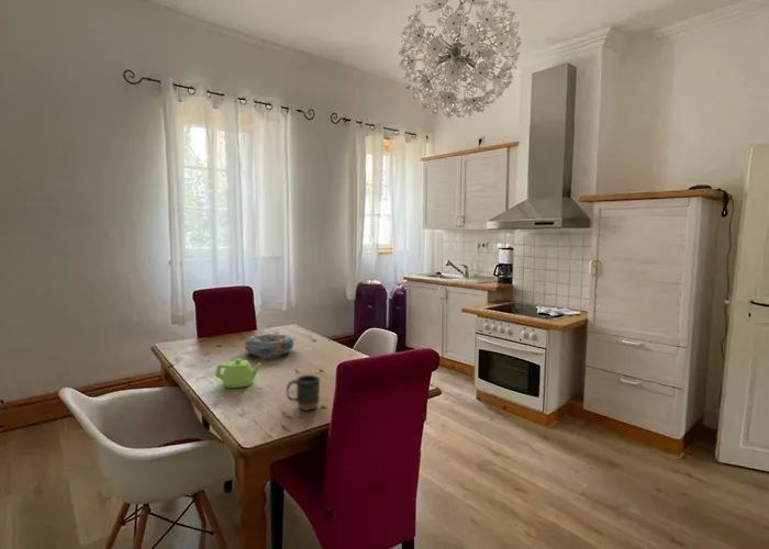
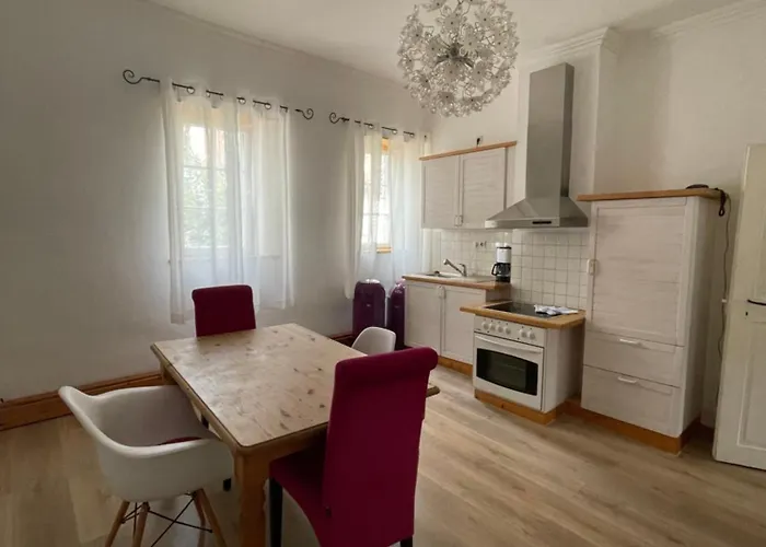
- teapot [214,358,263,389]
- mug [286,373,321,412]
- decorative bowl [243,333,294,358]
